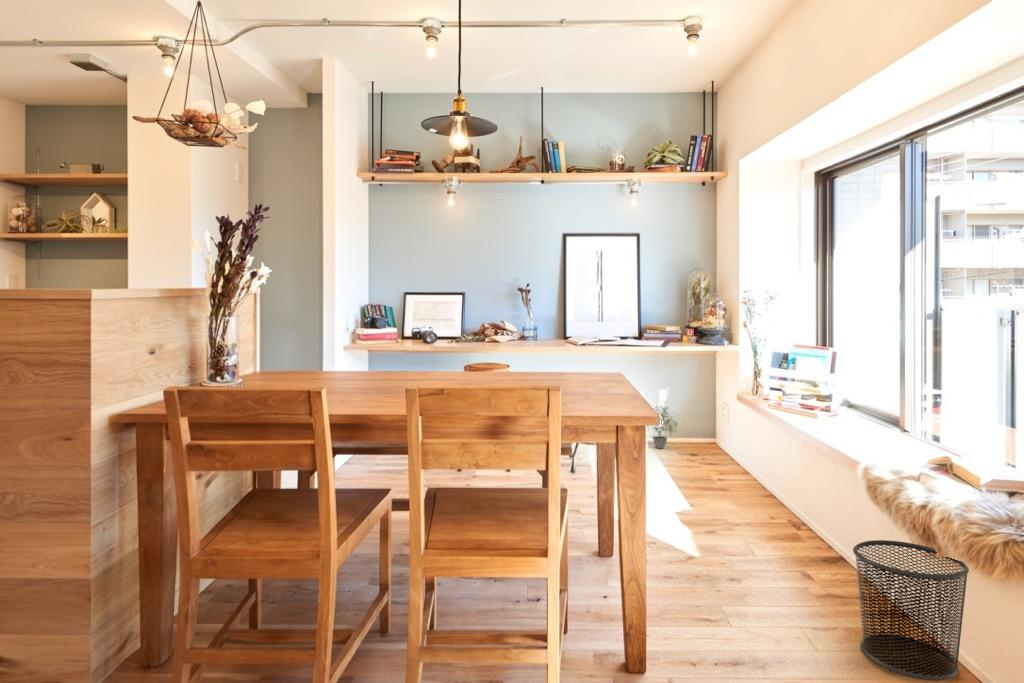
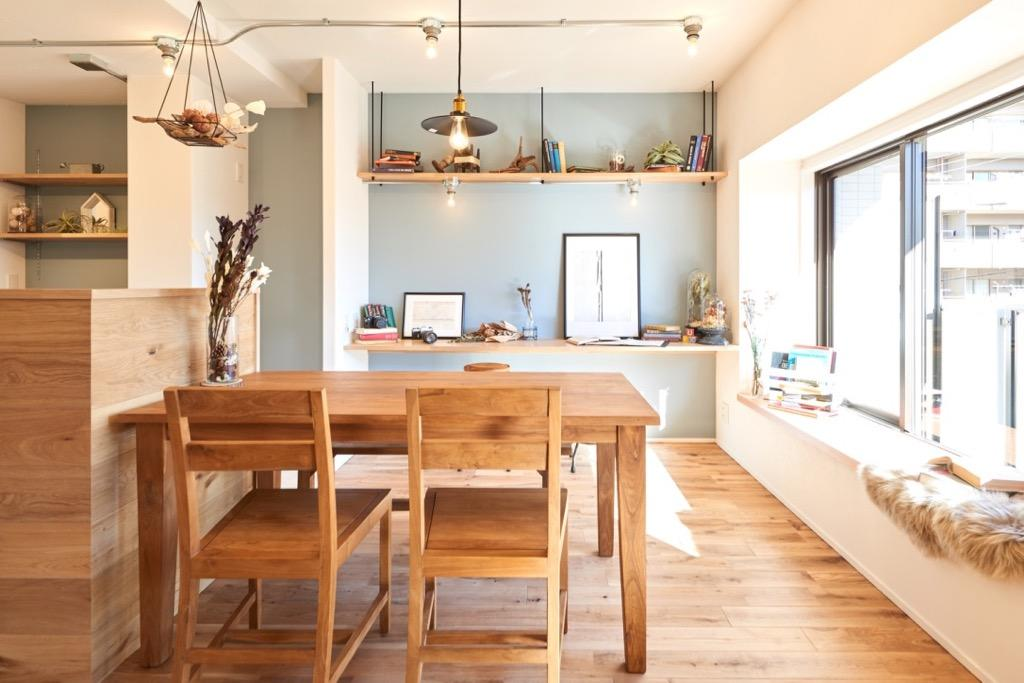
- waste bin [852,539,970,682]
- potted plant [647,402,679,449]
